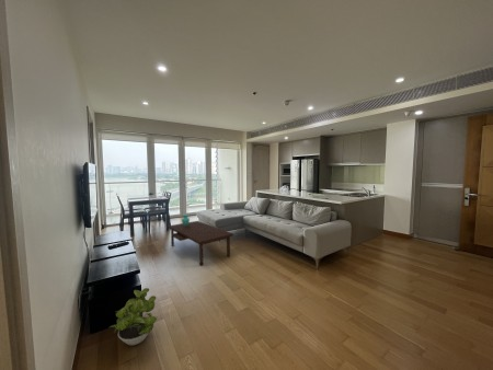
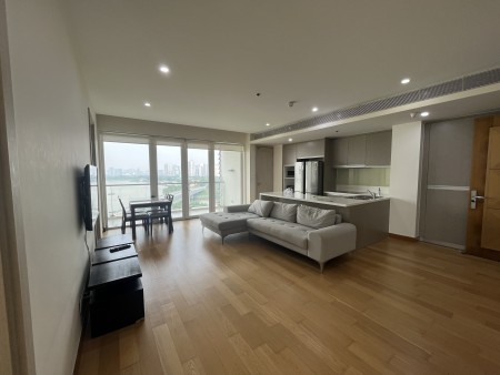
- potted plant [108,287,158,346]
- coffee table [167,213,234,267]
